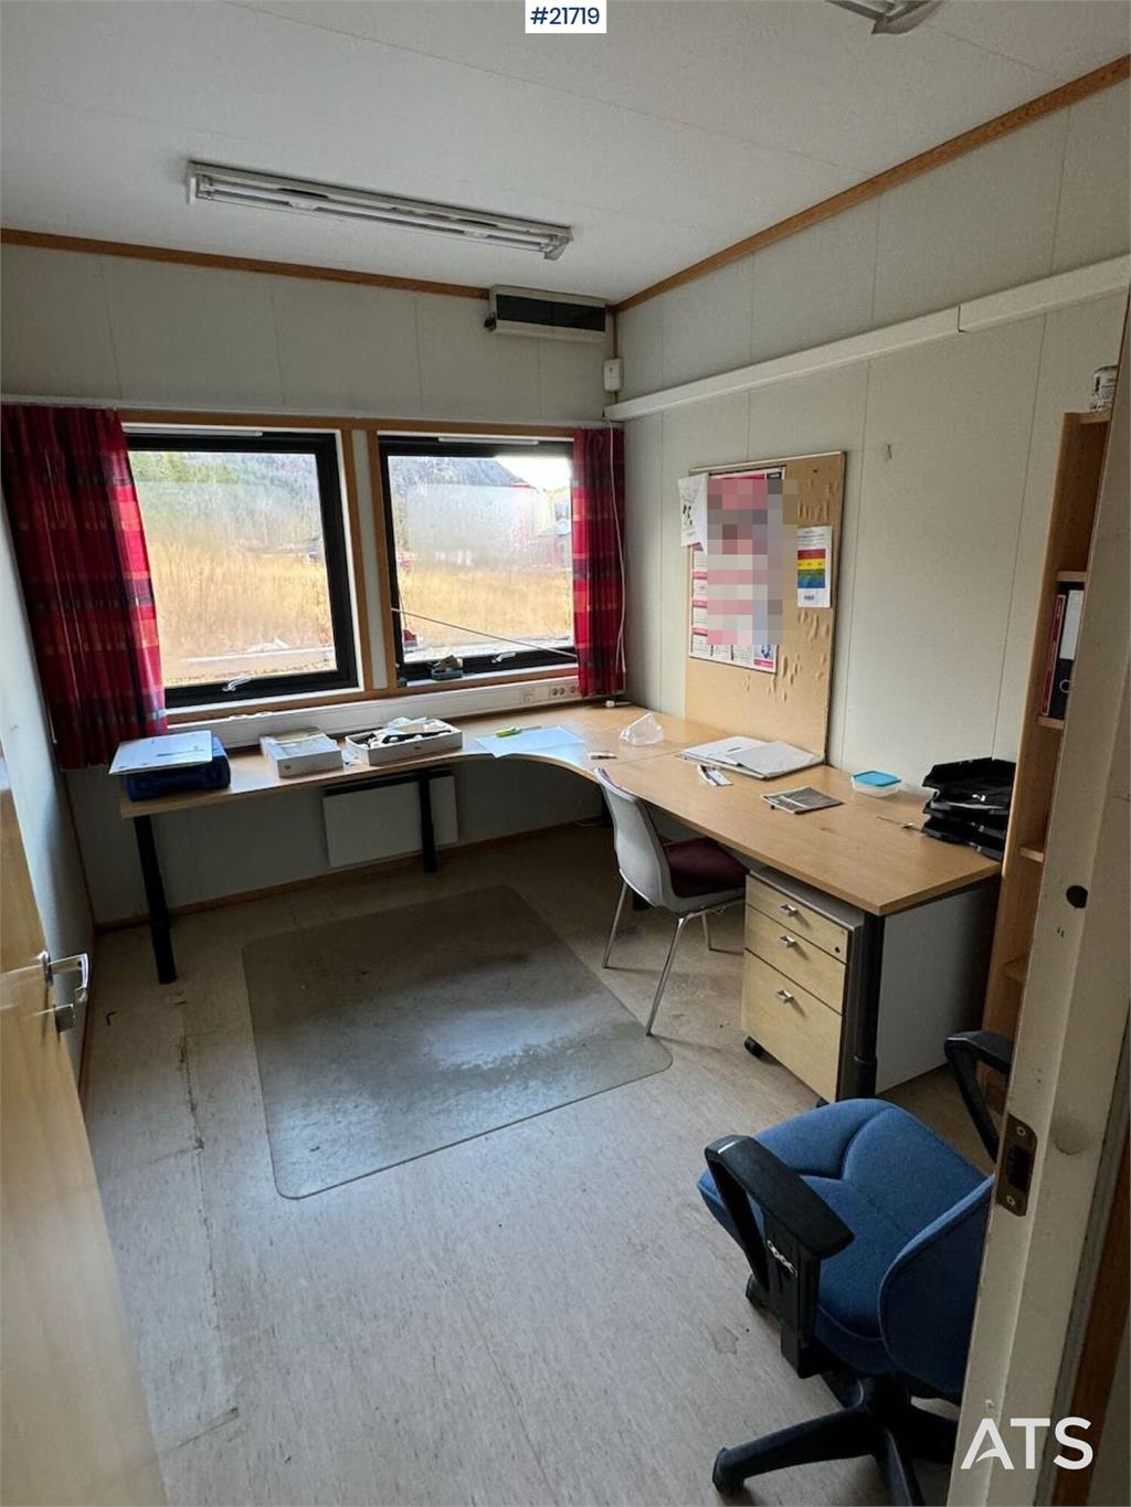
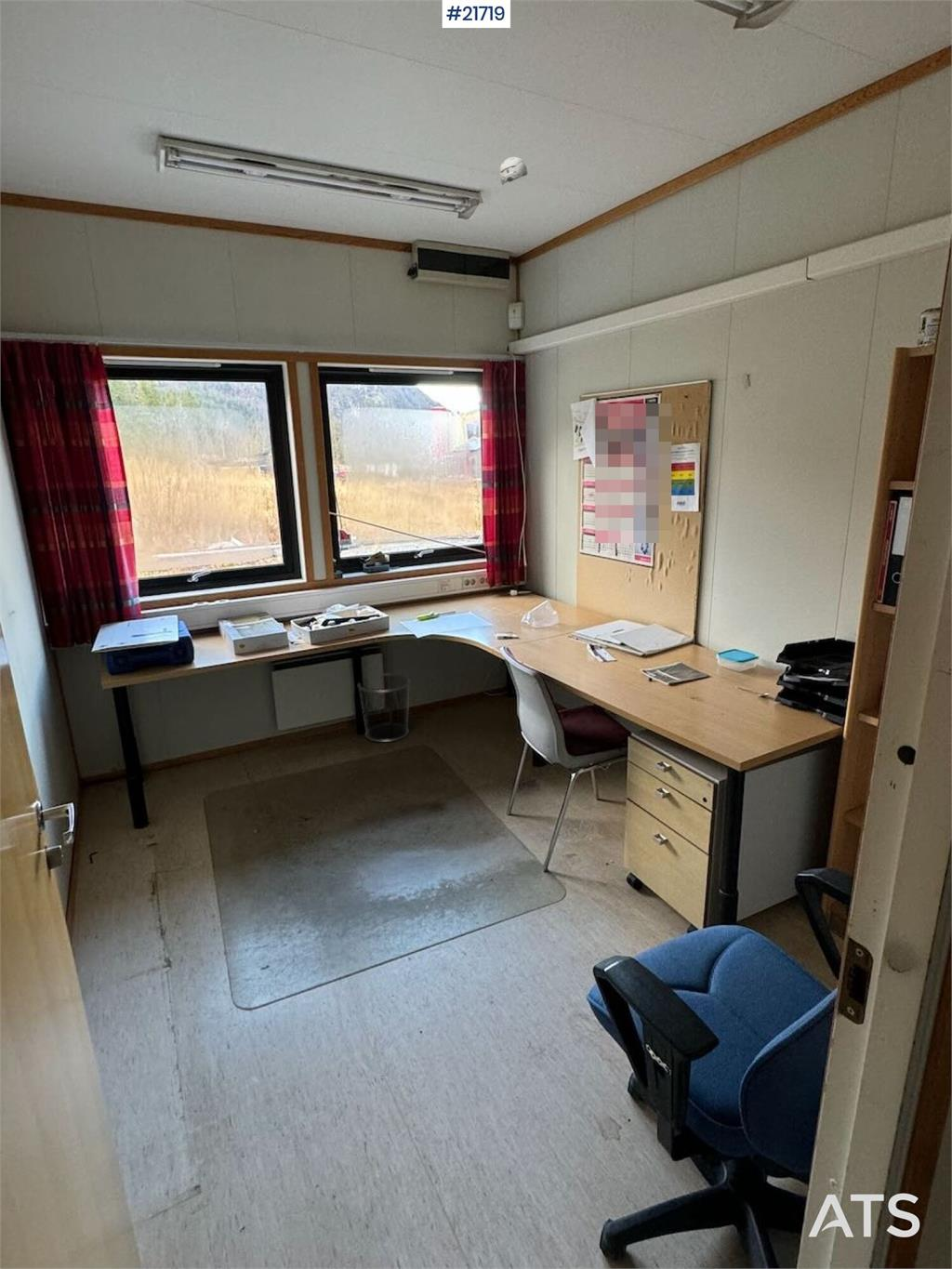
+ smoke detector [499,156,528,186]
+ waste bin [357,673,411,743]
